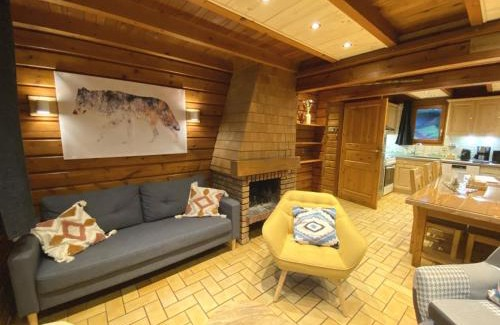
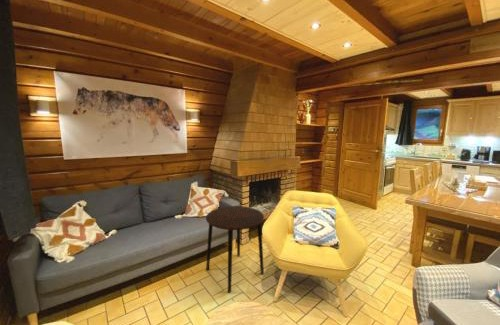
+ side table [205,205,265,294]
